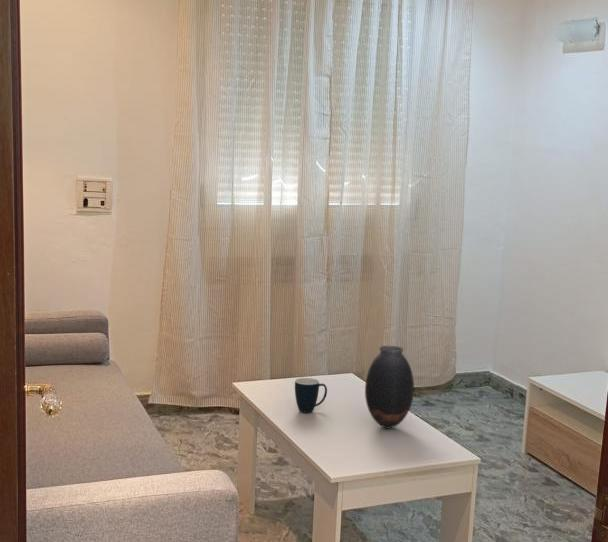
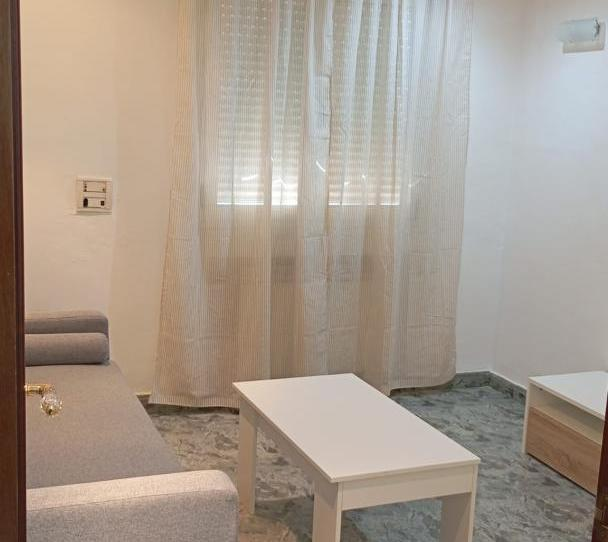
- vase [364,345,415,430]
- mug [294,377,328,414]
